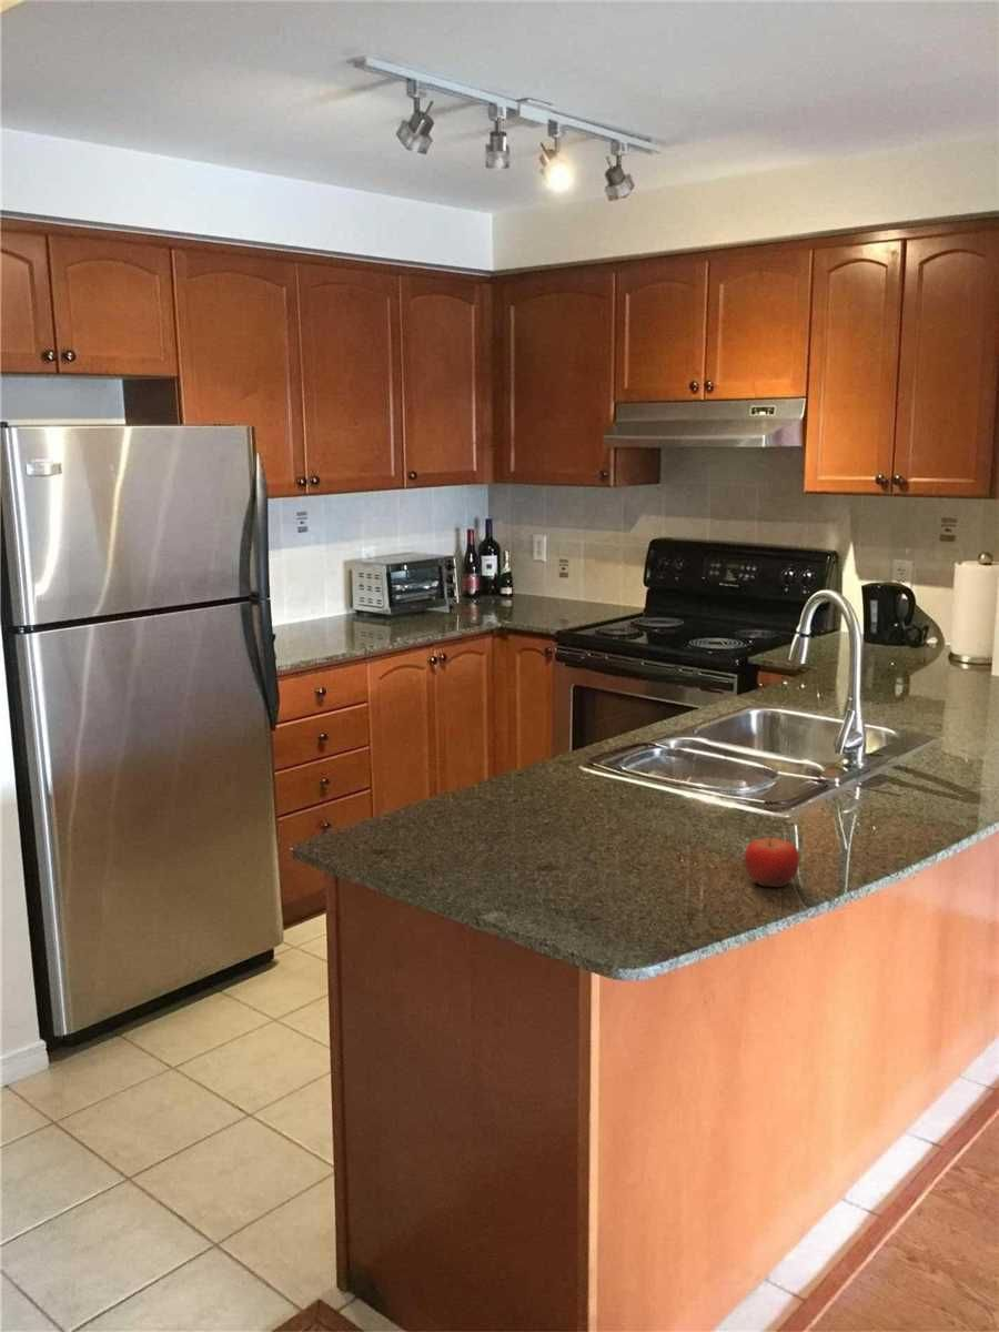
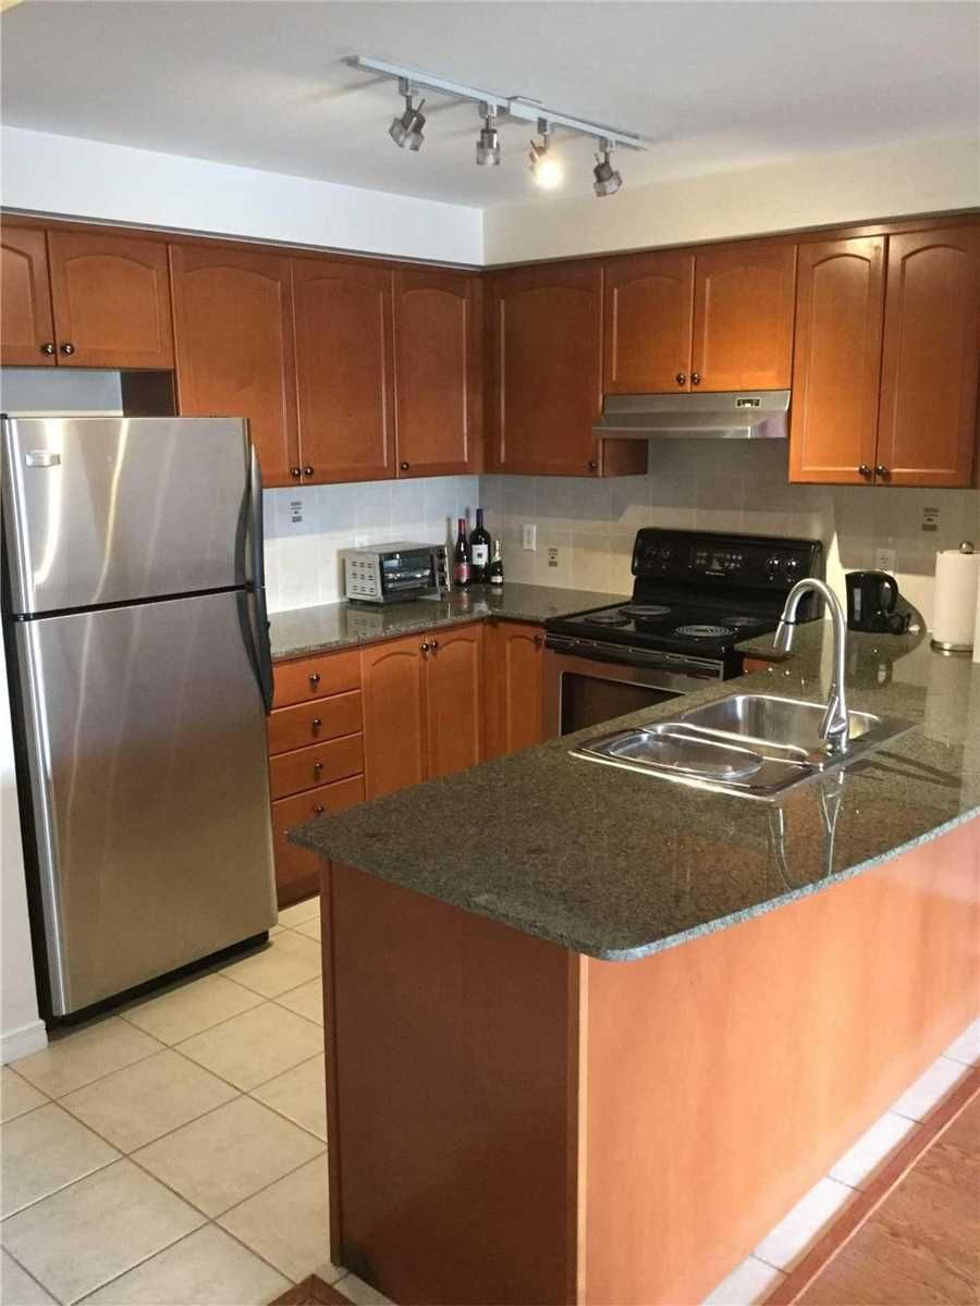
- fruit [744,835,800,888]
